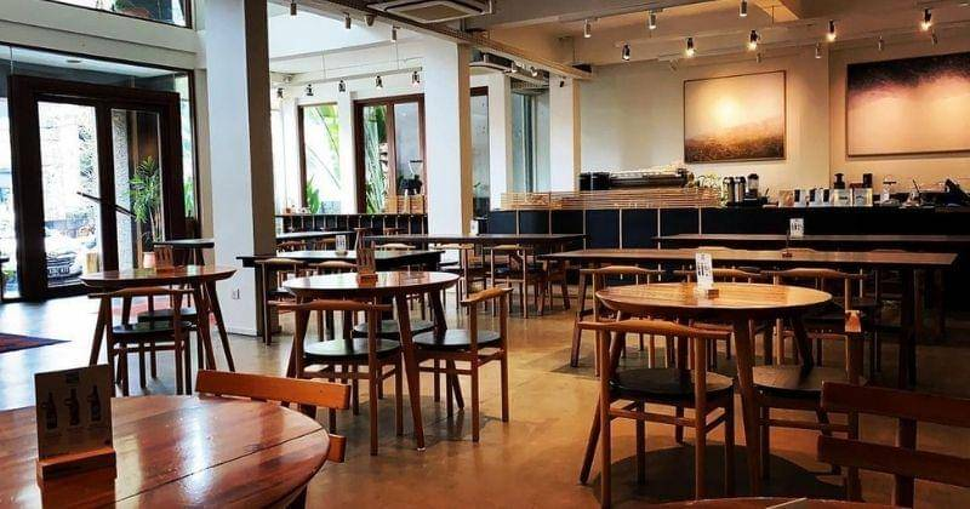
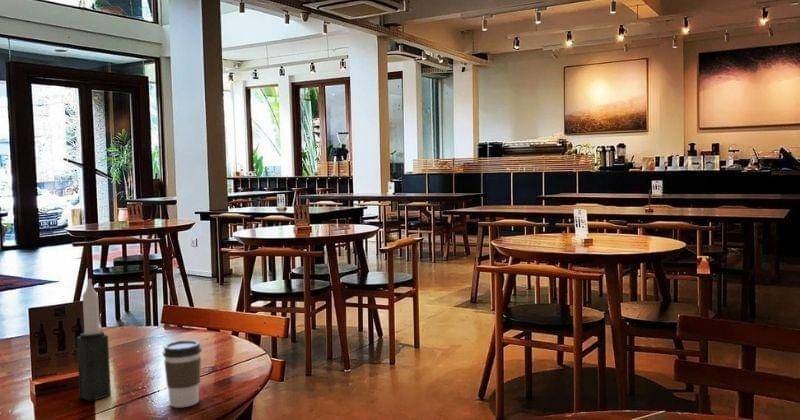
+ candle [76,278,112,402]
+ coffee cup [162,339,203,408]
